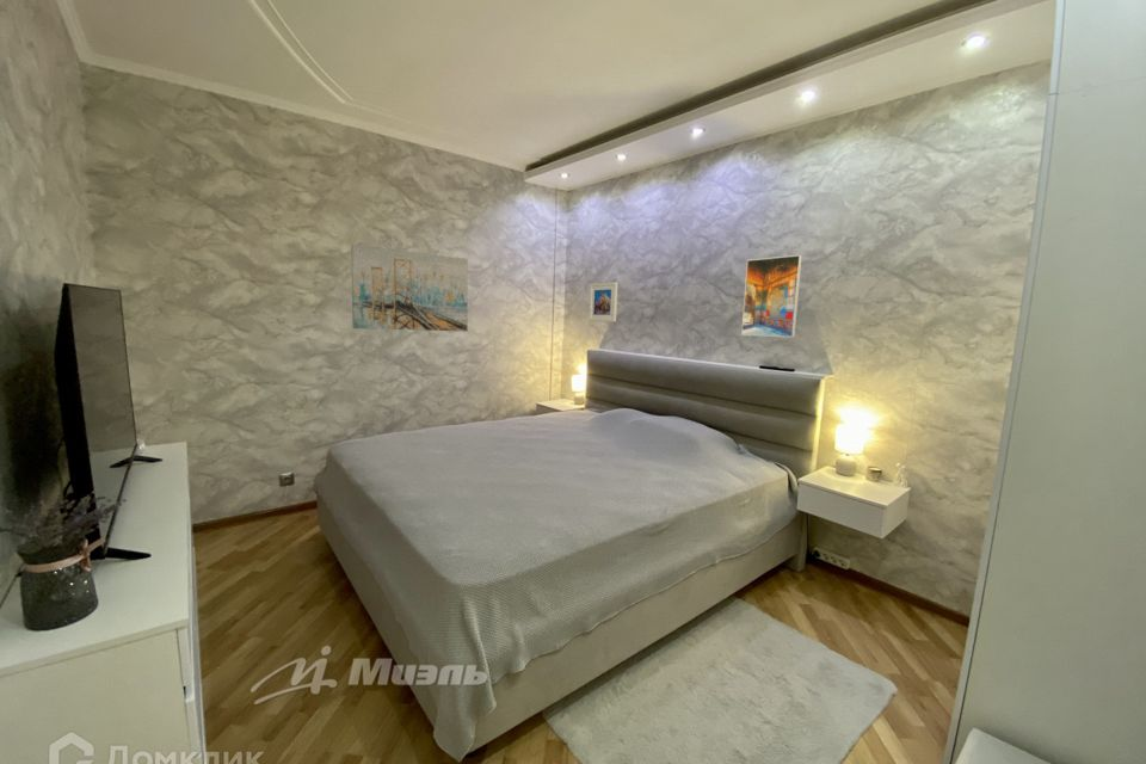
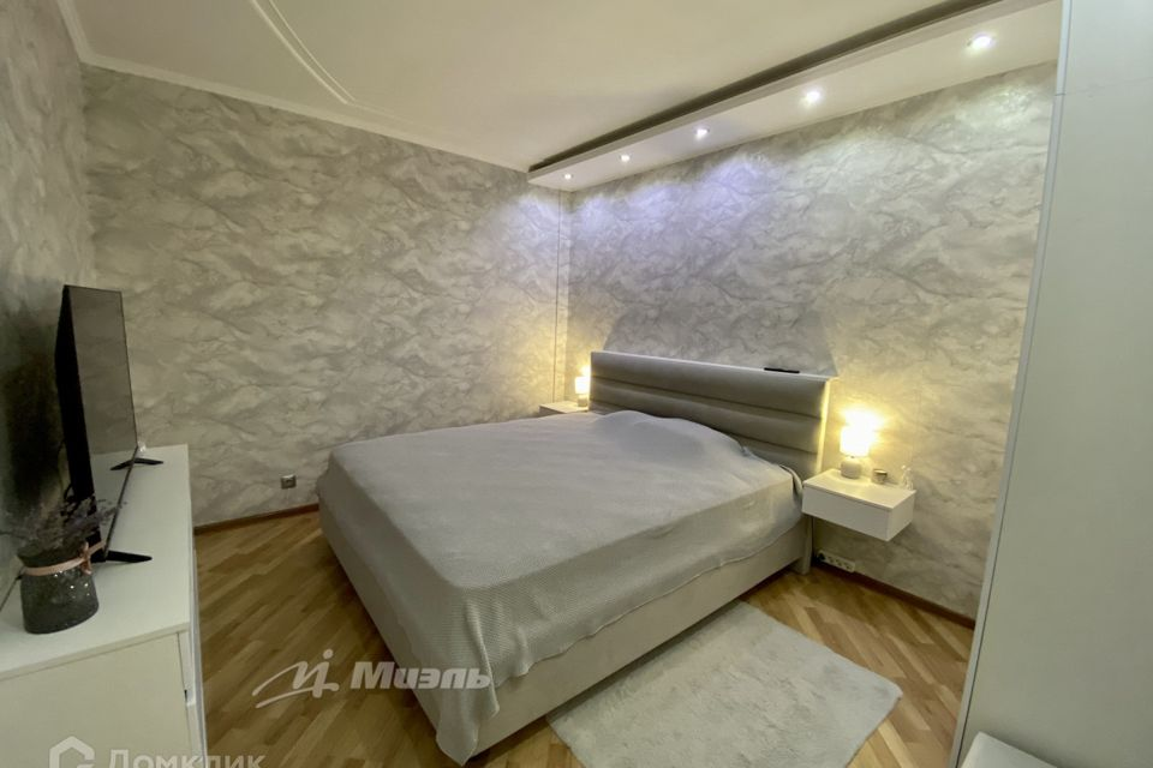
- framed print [587,281,618,322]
- wall art [350,242,469,332]
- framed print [740,254,803,339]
